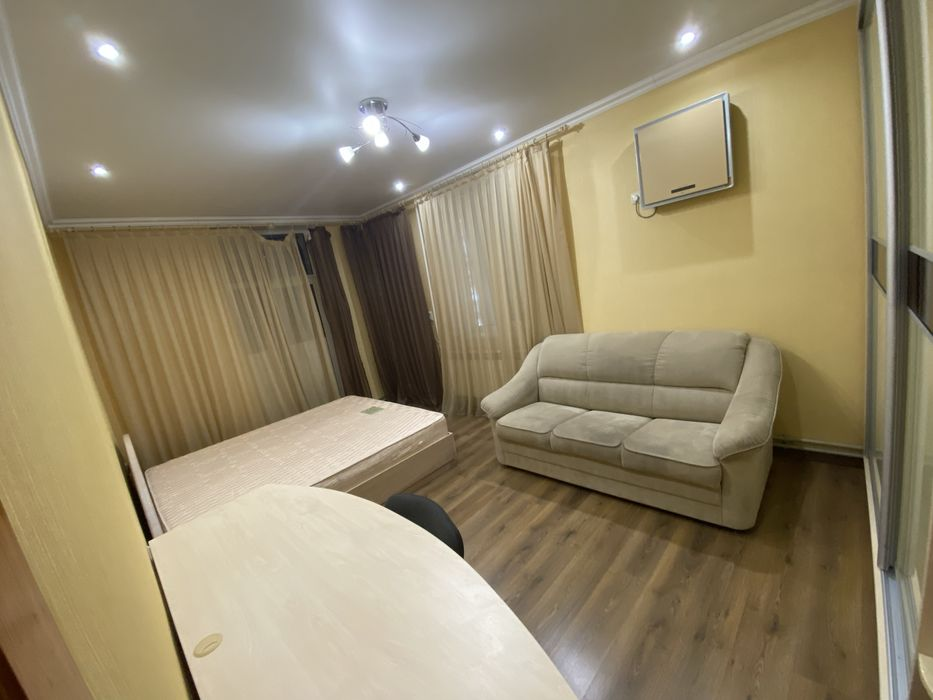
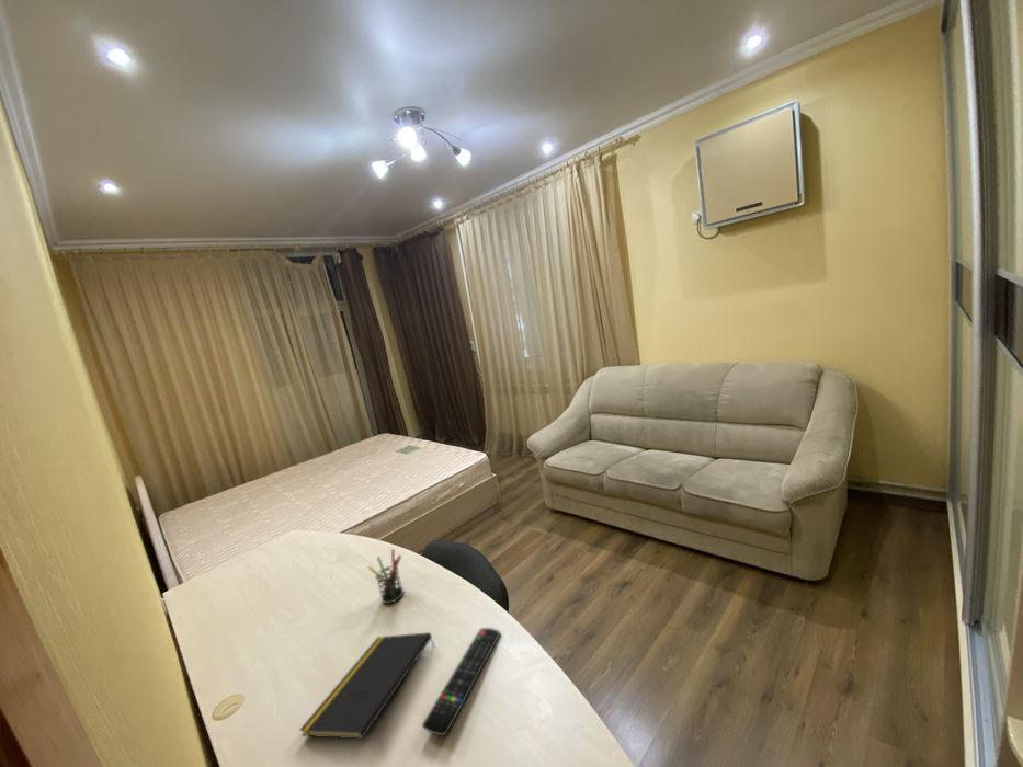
+ remote control [421,627,502,736]
+ pen holder [367,548,405,605]
+ notepad [298,631,435,741]
